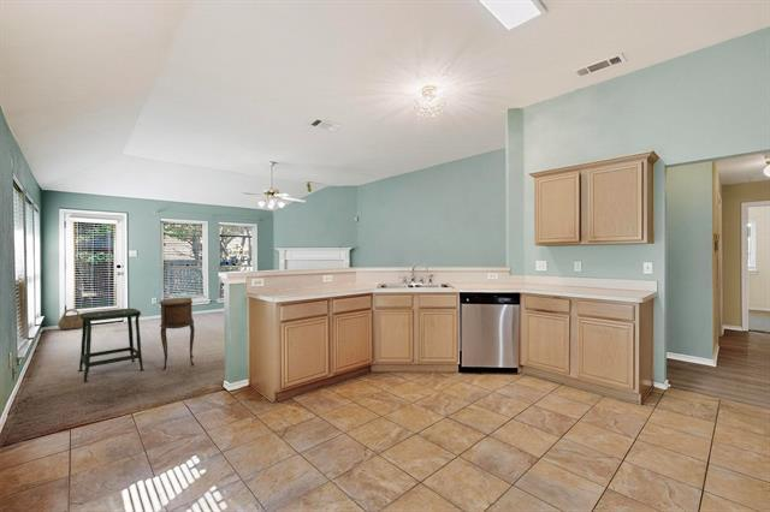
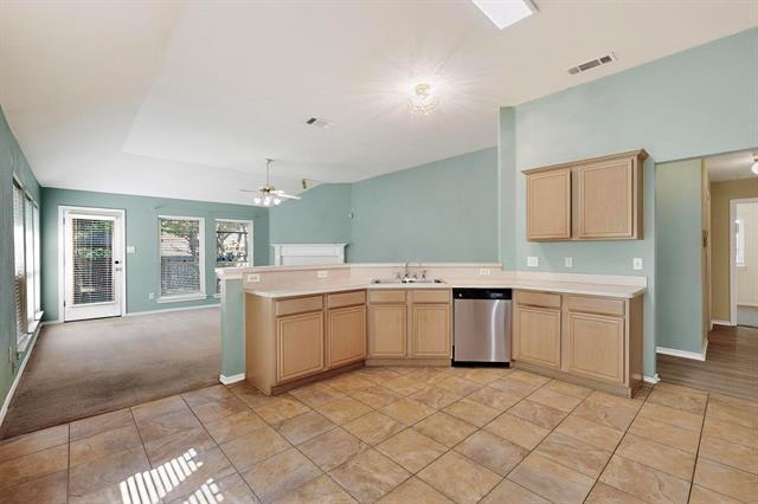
- stool [77,308,144,383]
- basket [57,308,83,331]
- side table [158,297,196,370]
